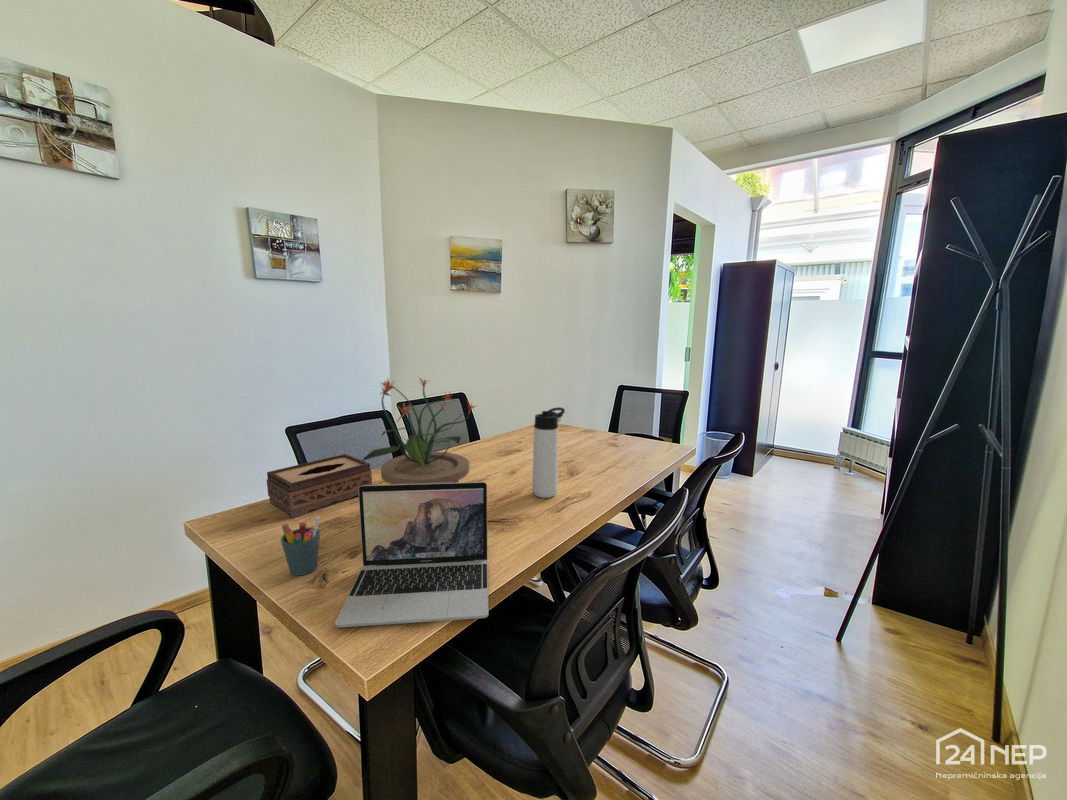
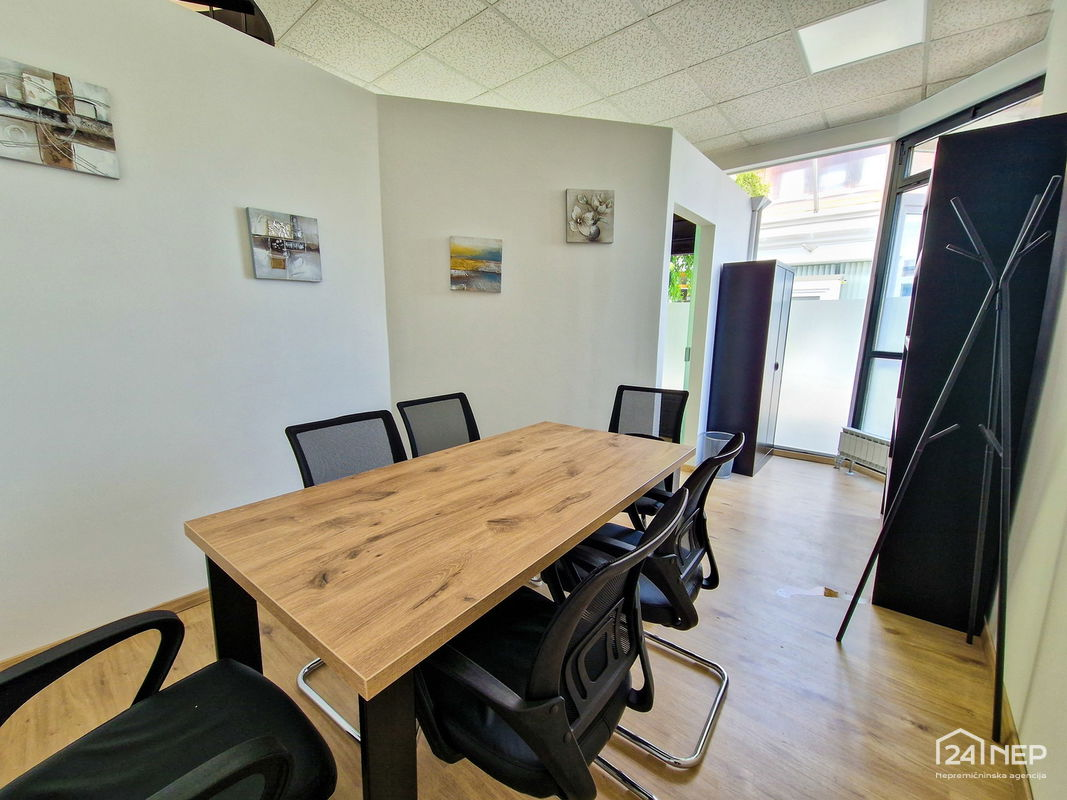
- tissue box [266,453,373,519]
- potted plant [361,377,477,485]
- laptop [334,481,490,629]
- pen holder [280,515,321,577]
- thermos bottle [531,406,566,499]
